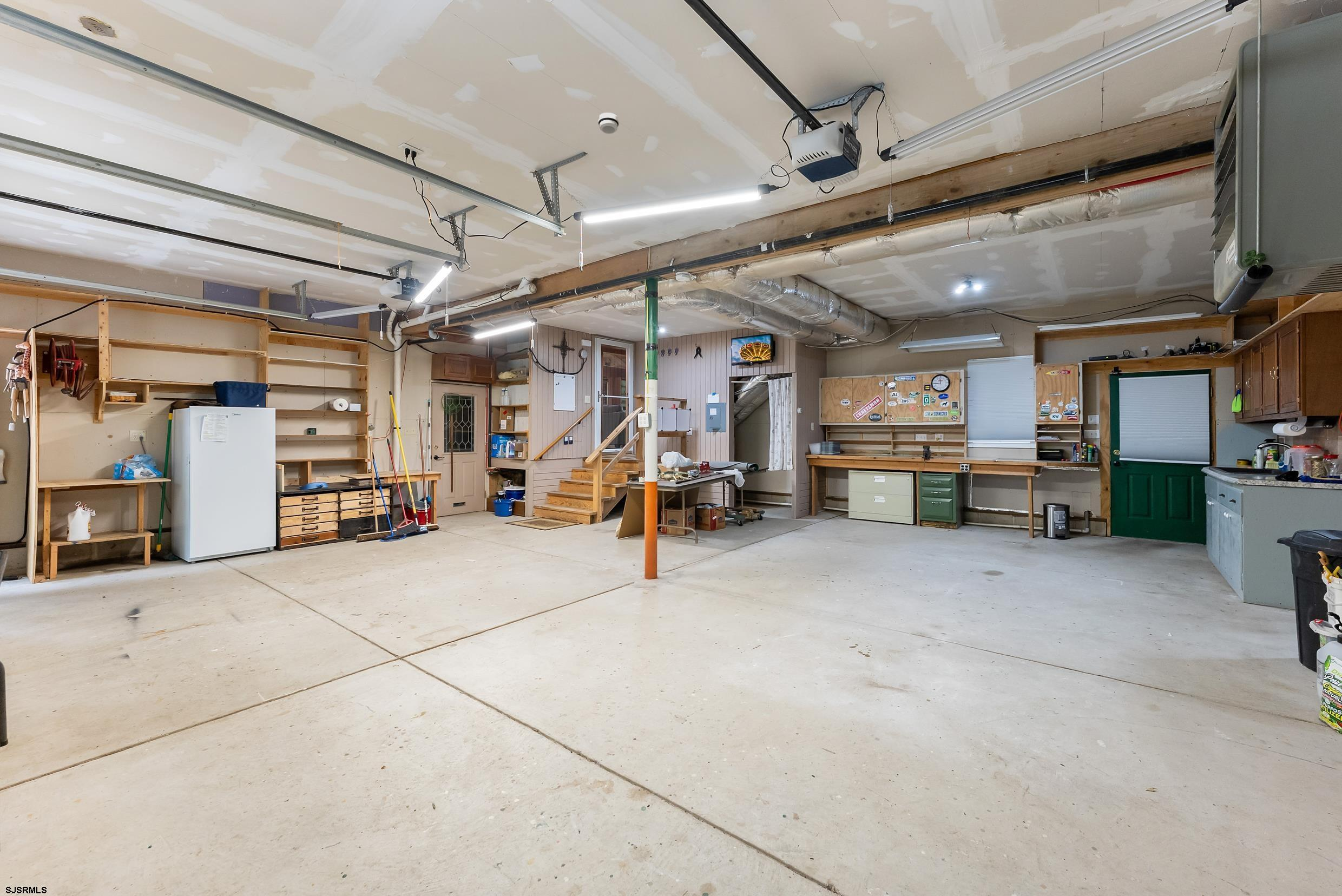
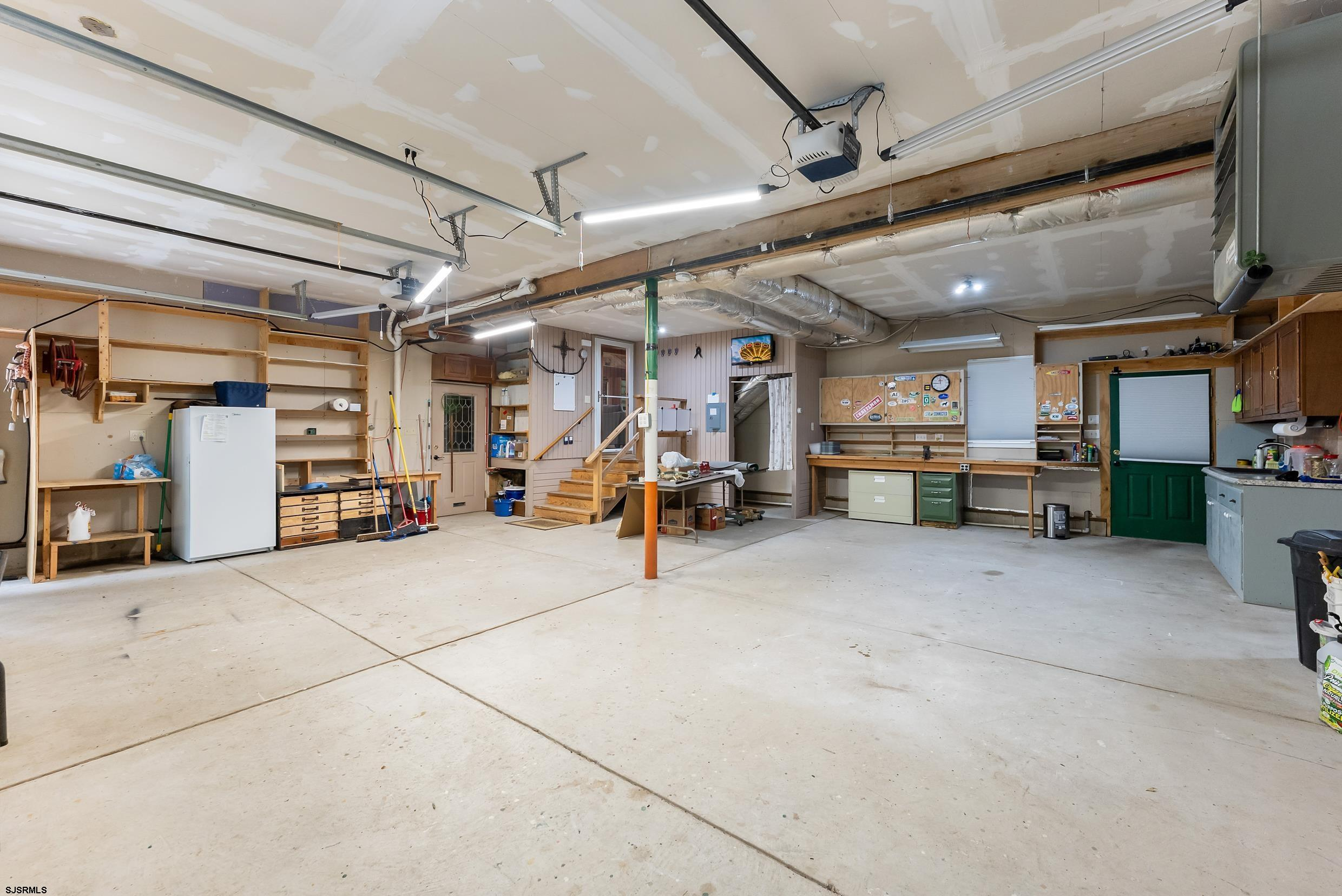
- smoke detector [597,112,619,134]
